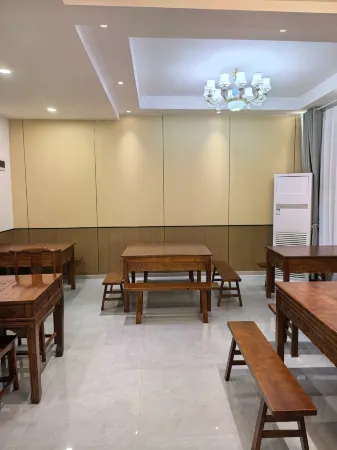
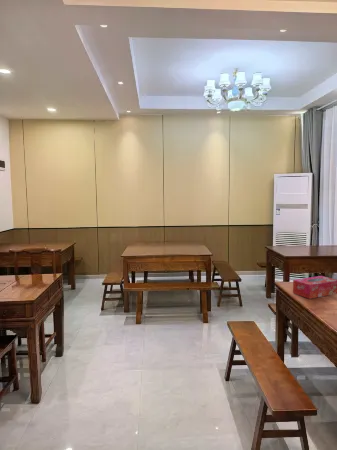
+ tissue box [292,275,337,300]
